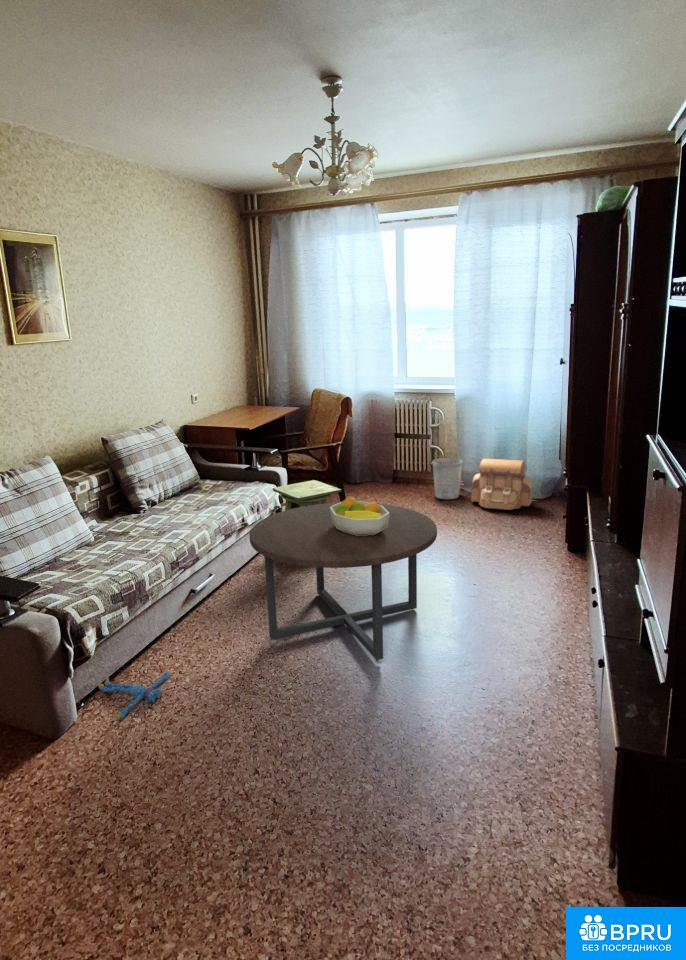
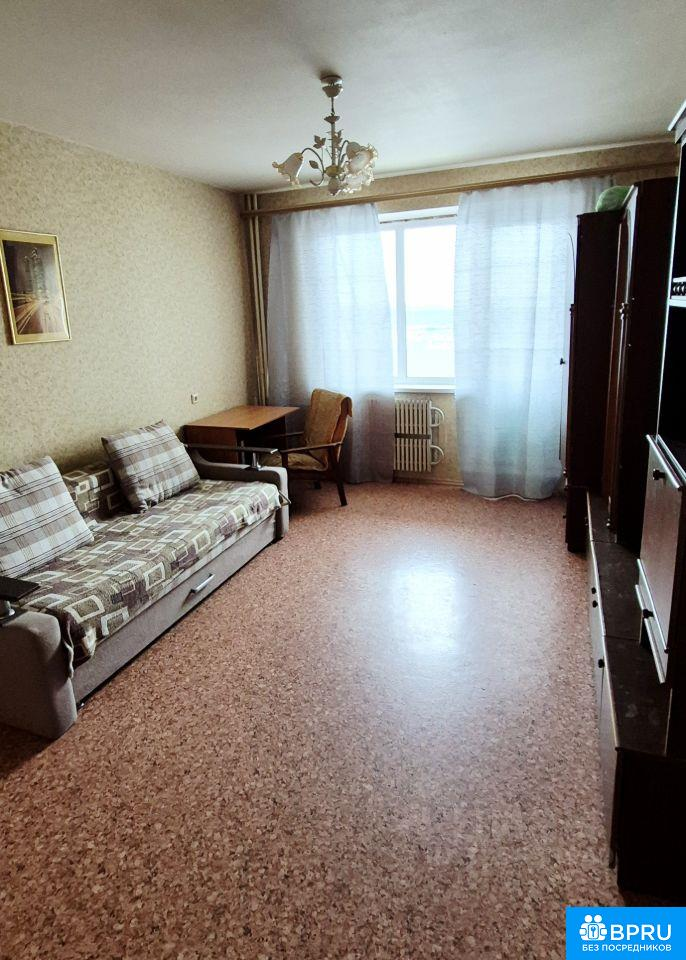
- coffee table [249,502,438,664]
- plush toy [97,670,171,721]
- side table [272,479,343,511]
- fruit bowl [330,495,389,536]
- wastebasket [432,457,463,500]
- backpack [470,458,533,511]
